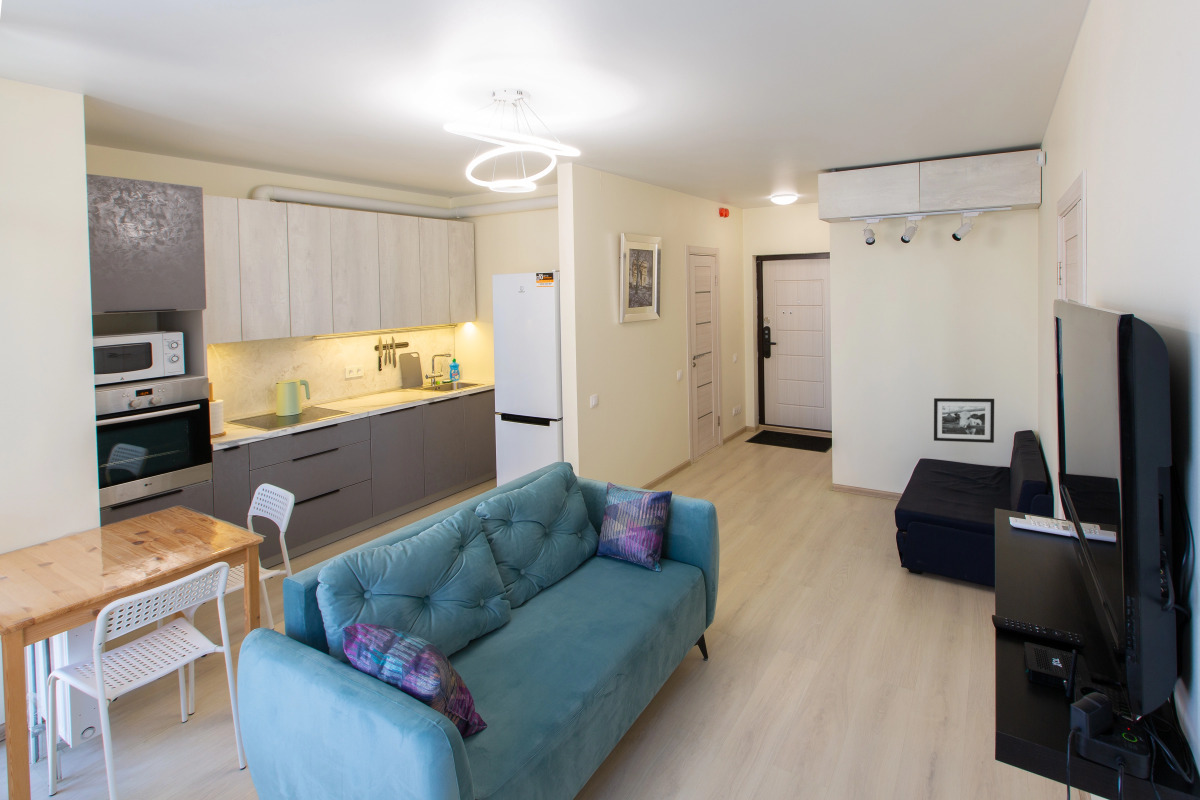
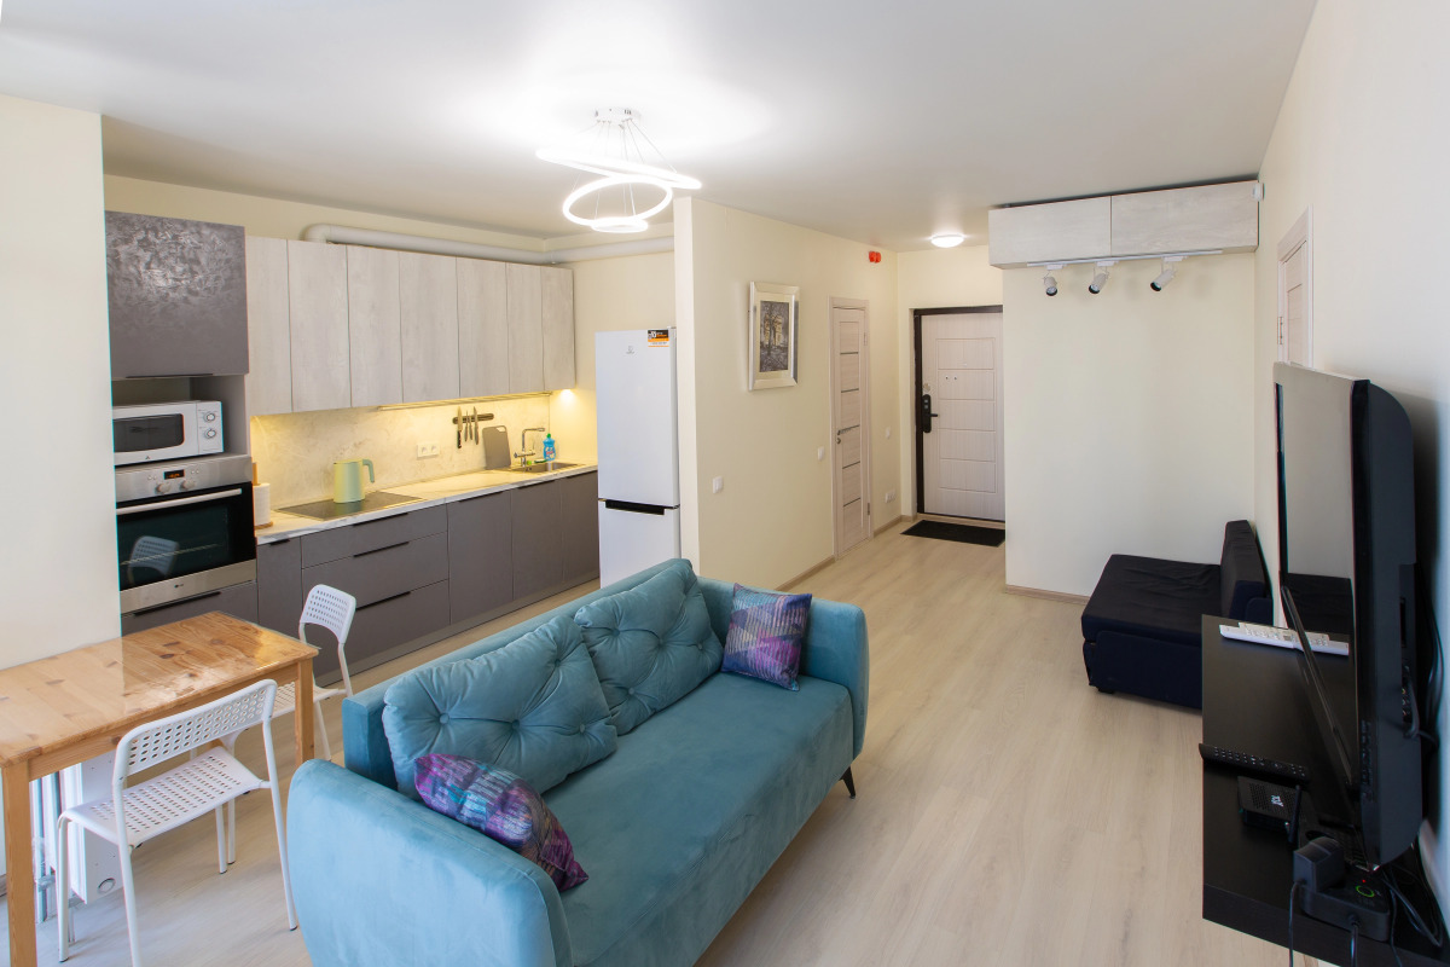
- picture frame [933,397,995,444]
